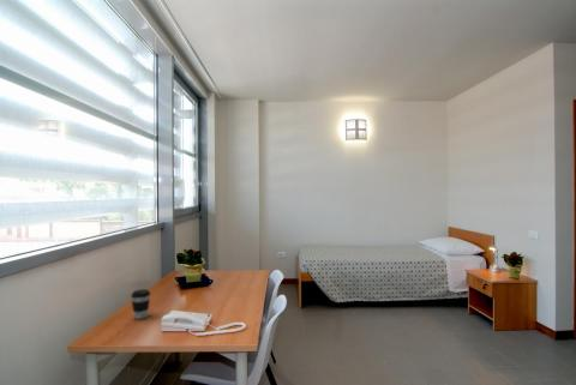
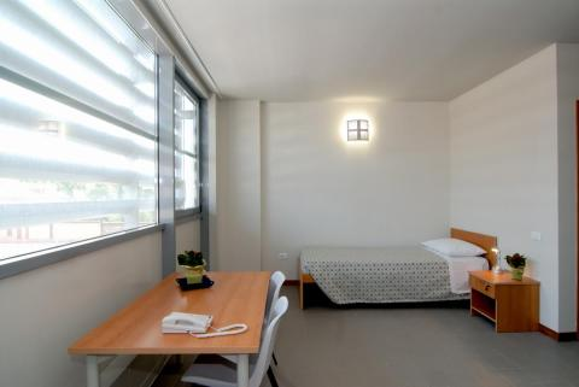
- coffee cup [130,288,151,320]
